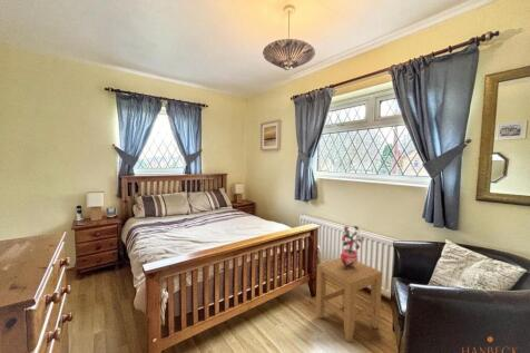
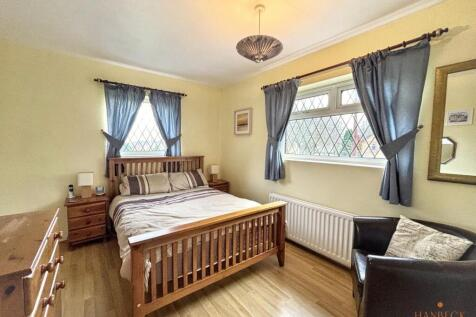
- stool [315,257,383,343]
- potted plant [340,225,365,268]
